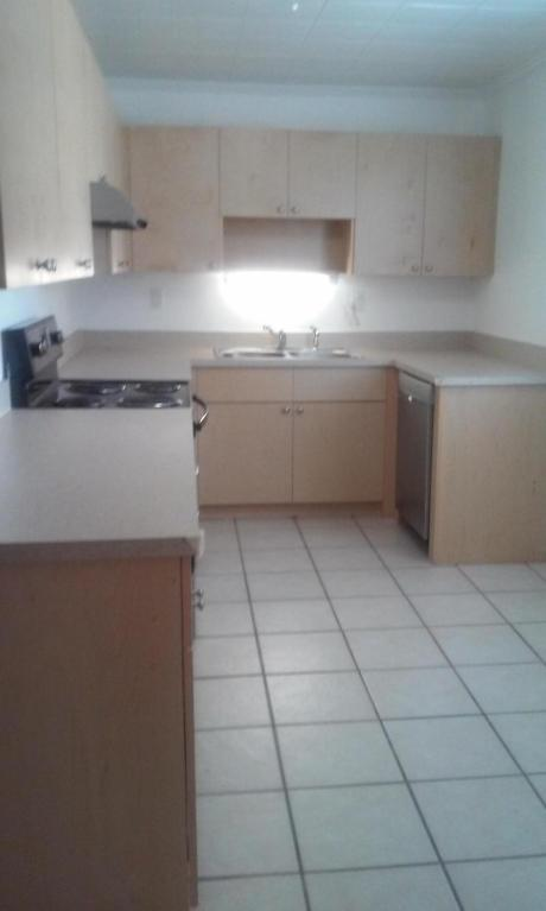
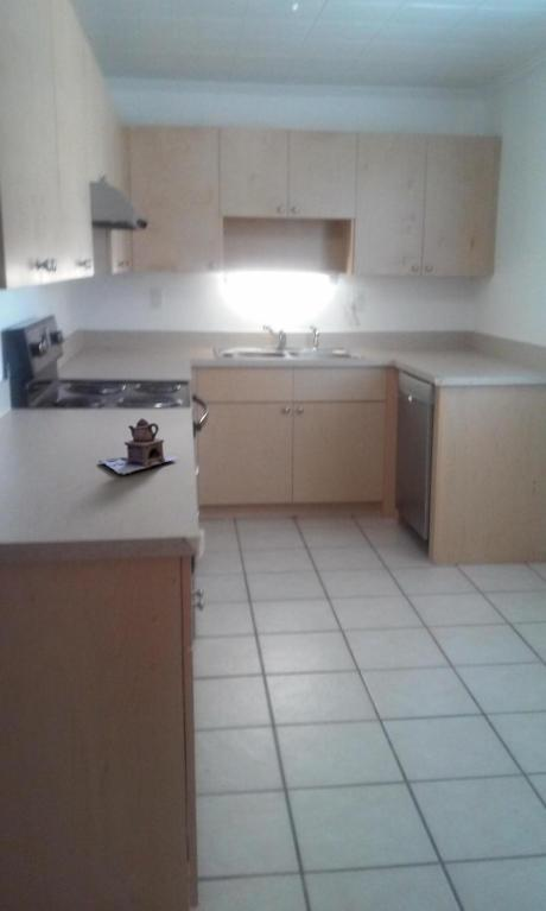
+ teapot [97,418,178,476]
